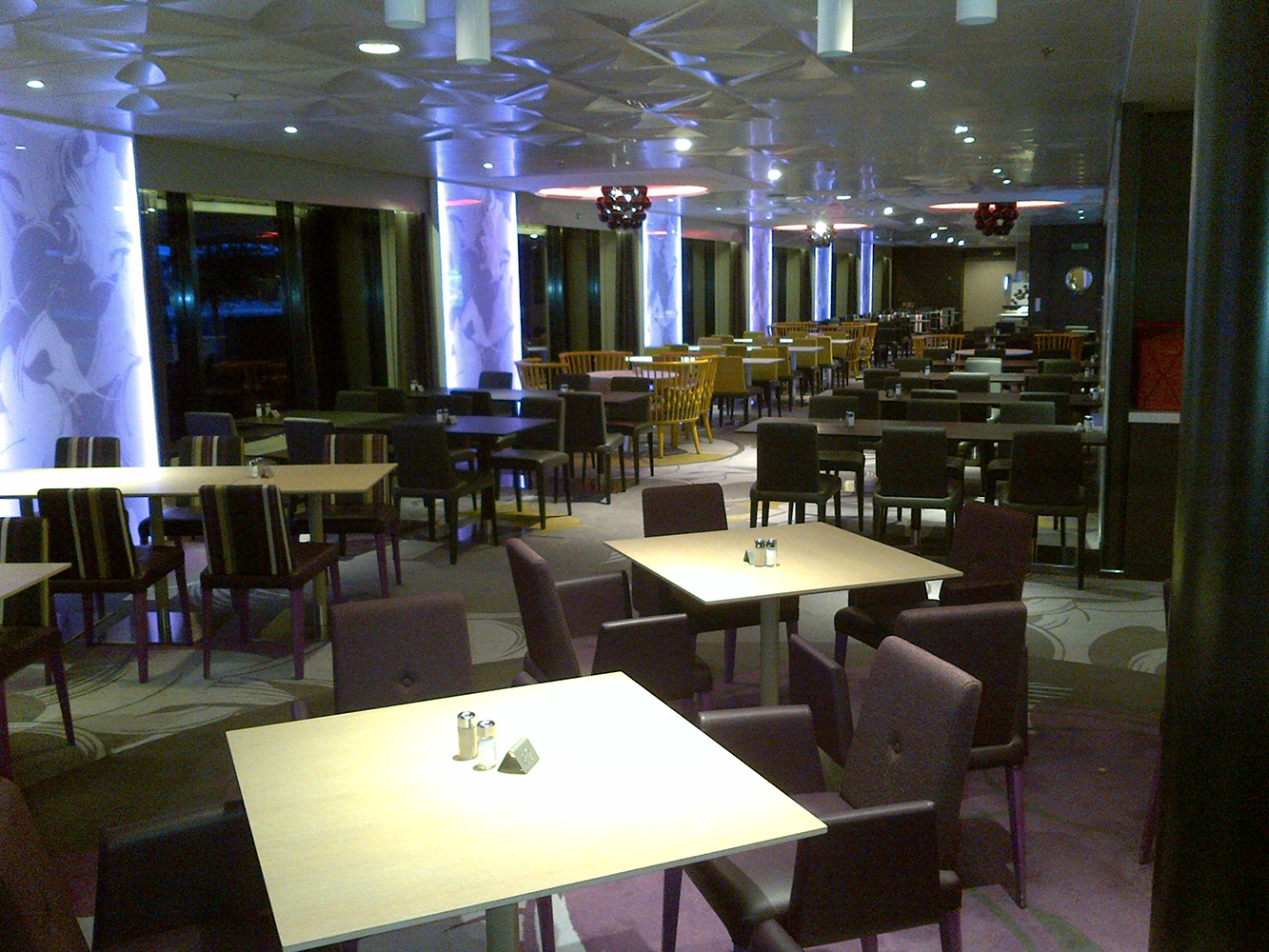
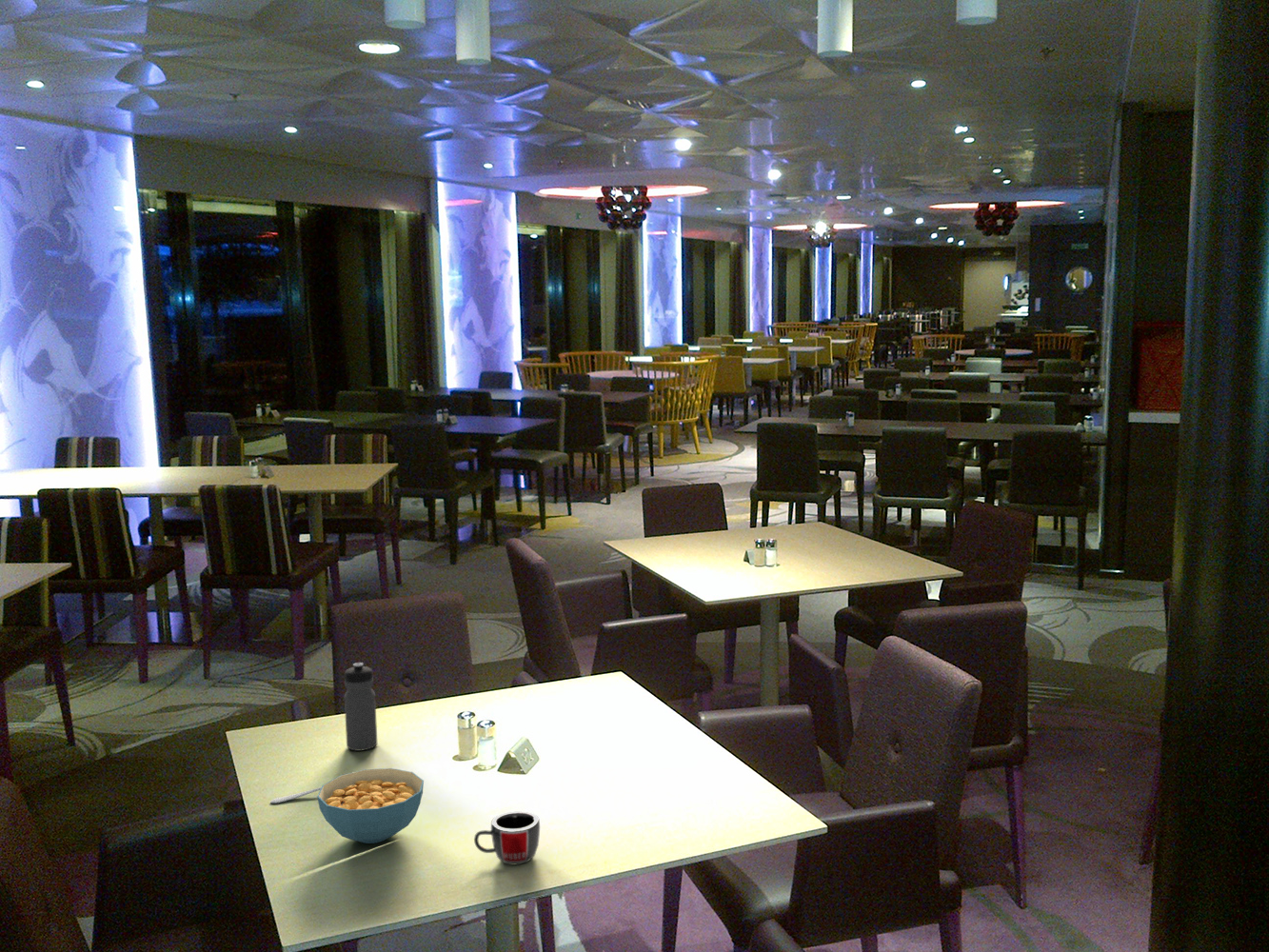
+ water bottle [344,662,378,752]
+ cereal bowl [316,767,425,844]
+ spoon [269,786,322,804]
+ mug [473,810,541,865]
